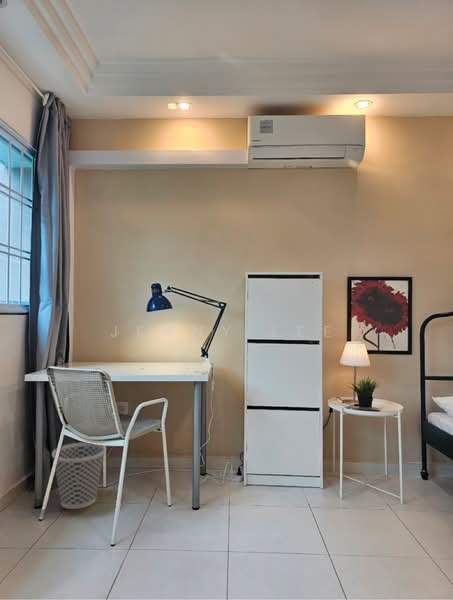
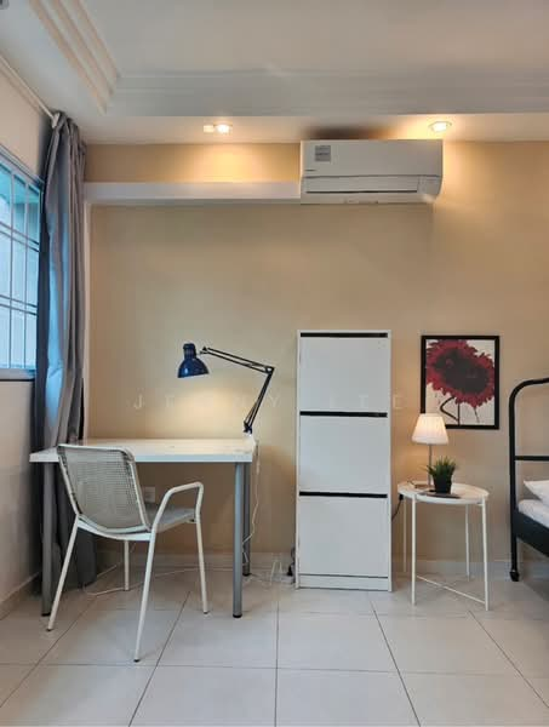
- wastebasket [51,441,107,510]
